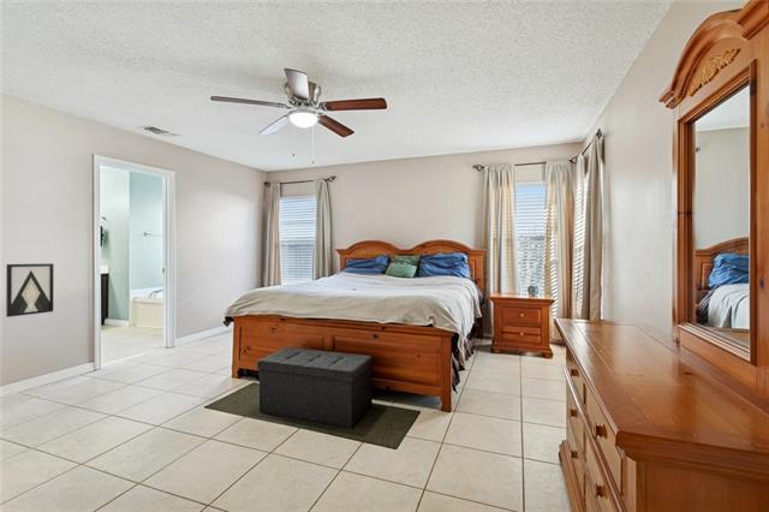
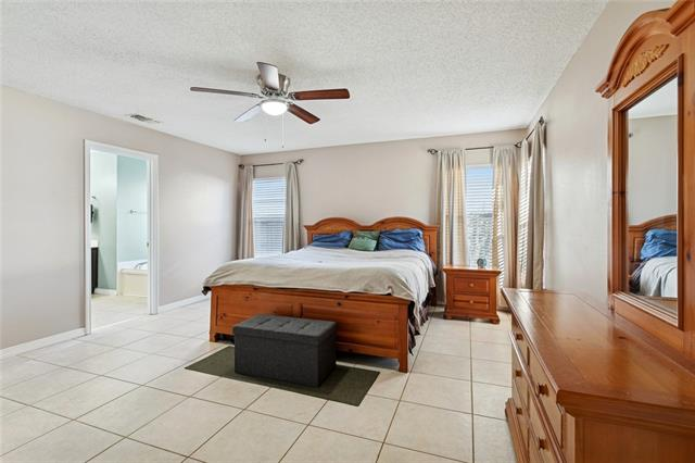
- wall art [5,262,55,318]
